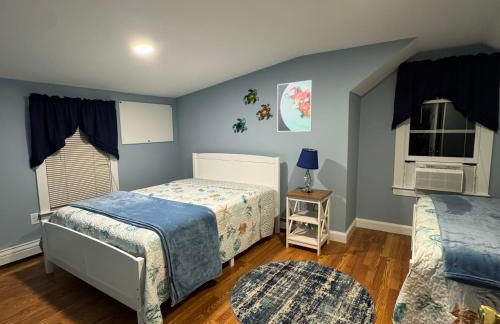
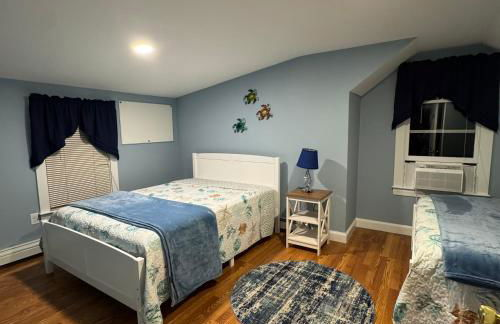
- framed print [277,79,313,133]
